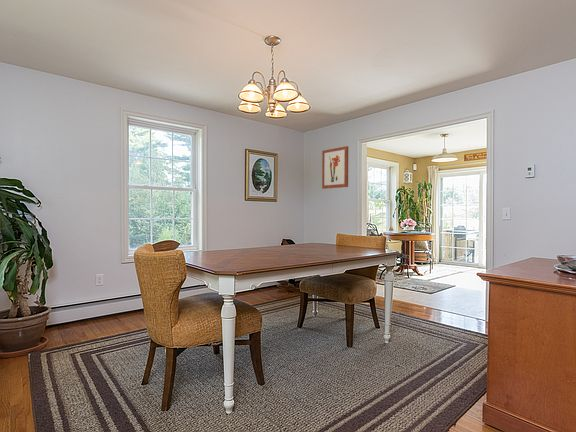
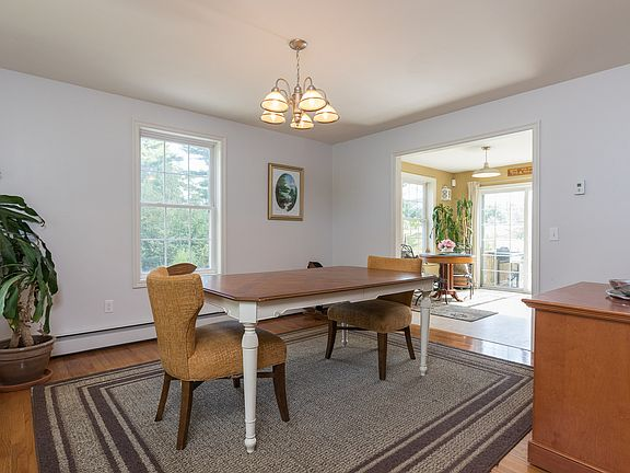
- wall art [321,145,349,190]
